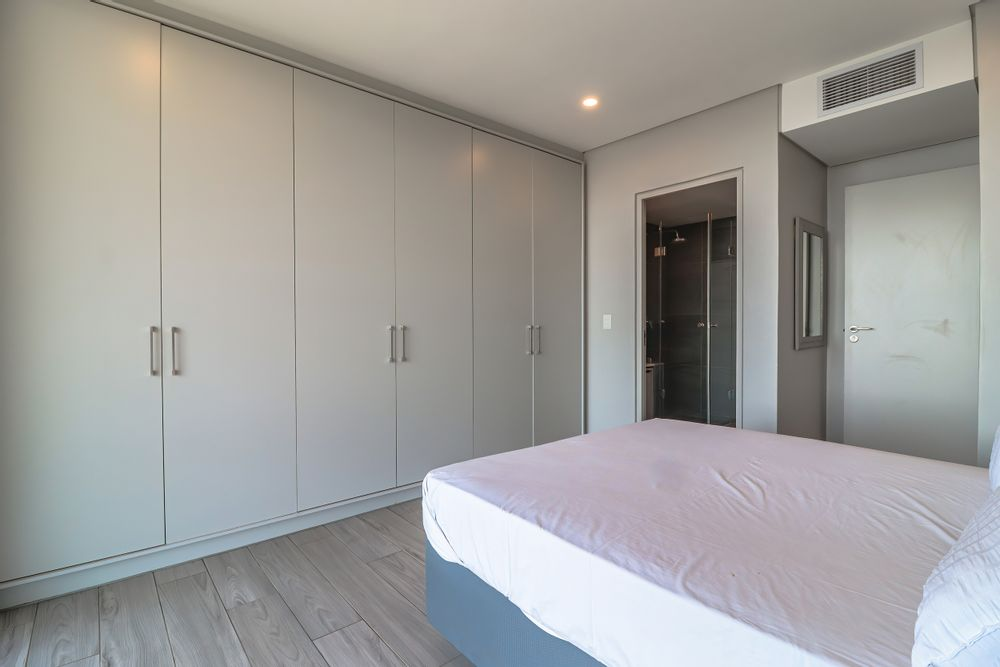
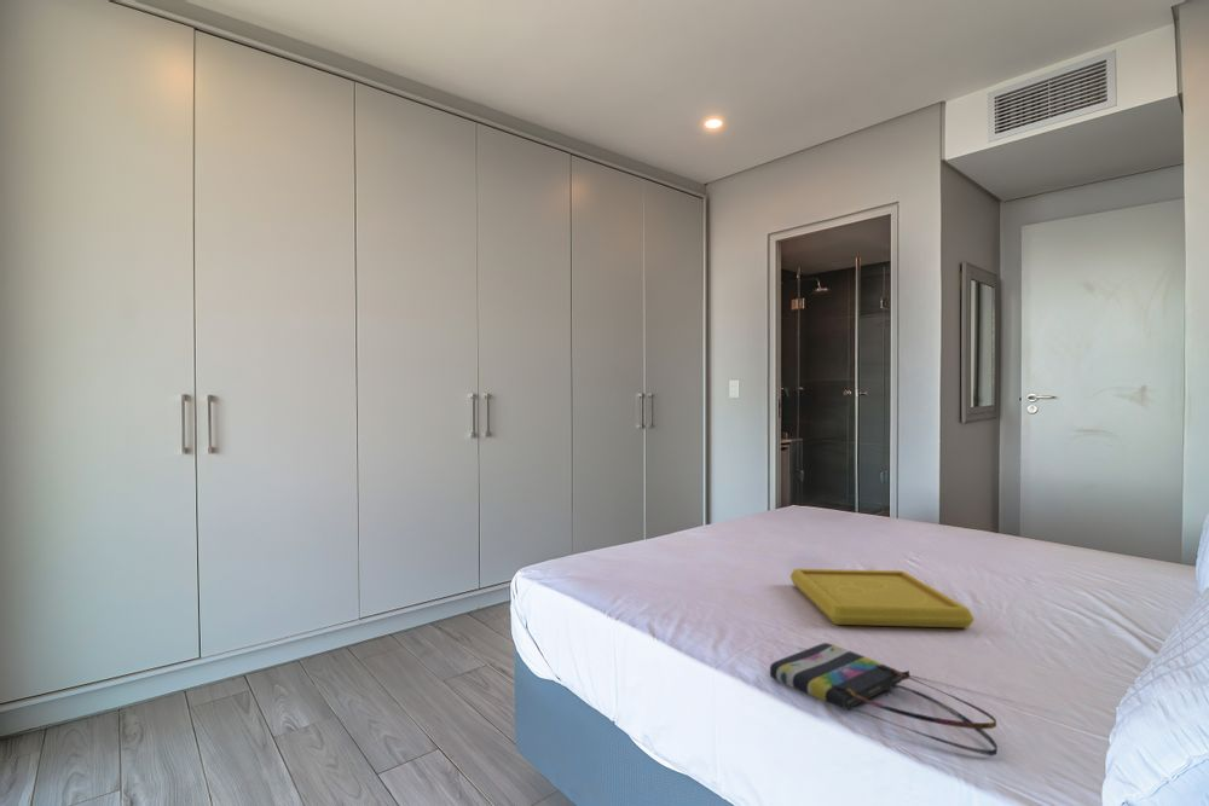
+ serving tray [789,568,976,628]
+ tote bag [769,642,999,756]
